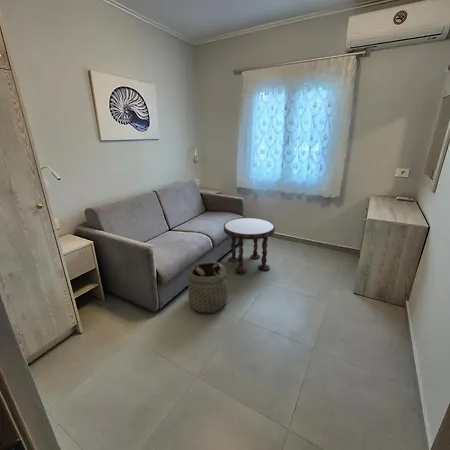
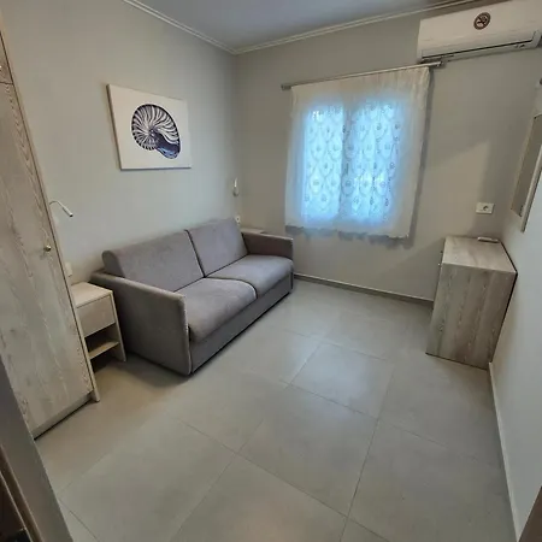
- basket [182,260,232,314]
- side table [223,217,276,275]
